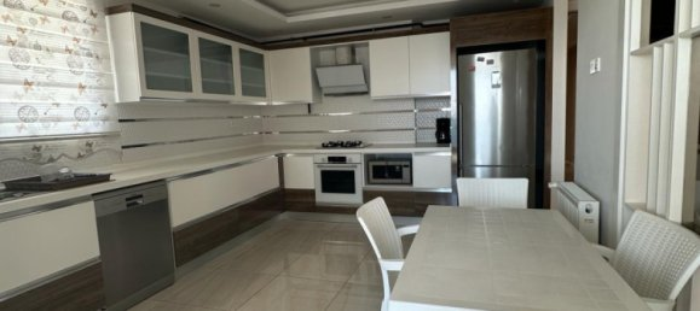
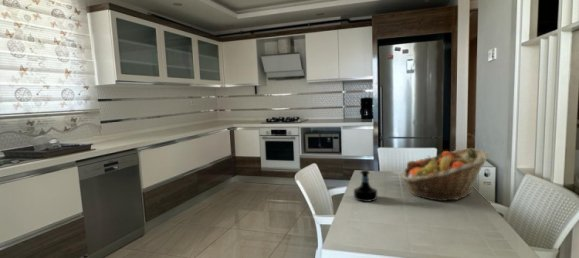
+ fruit basket [401,147,491,202]
+ tequila bottle [353,169,378,203]
